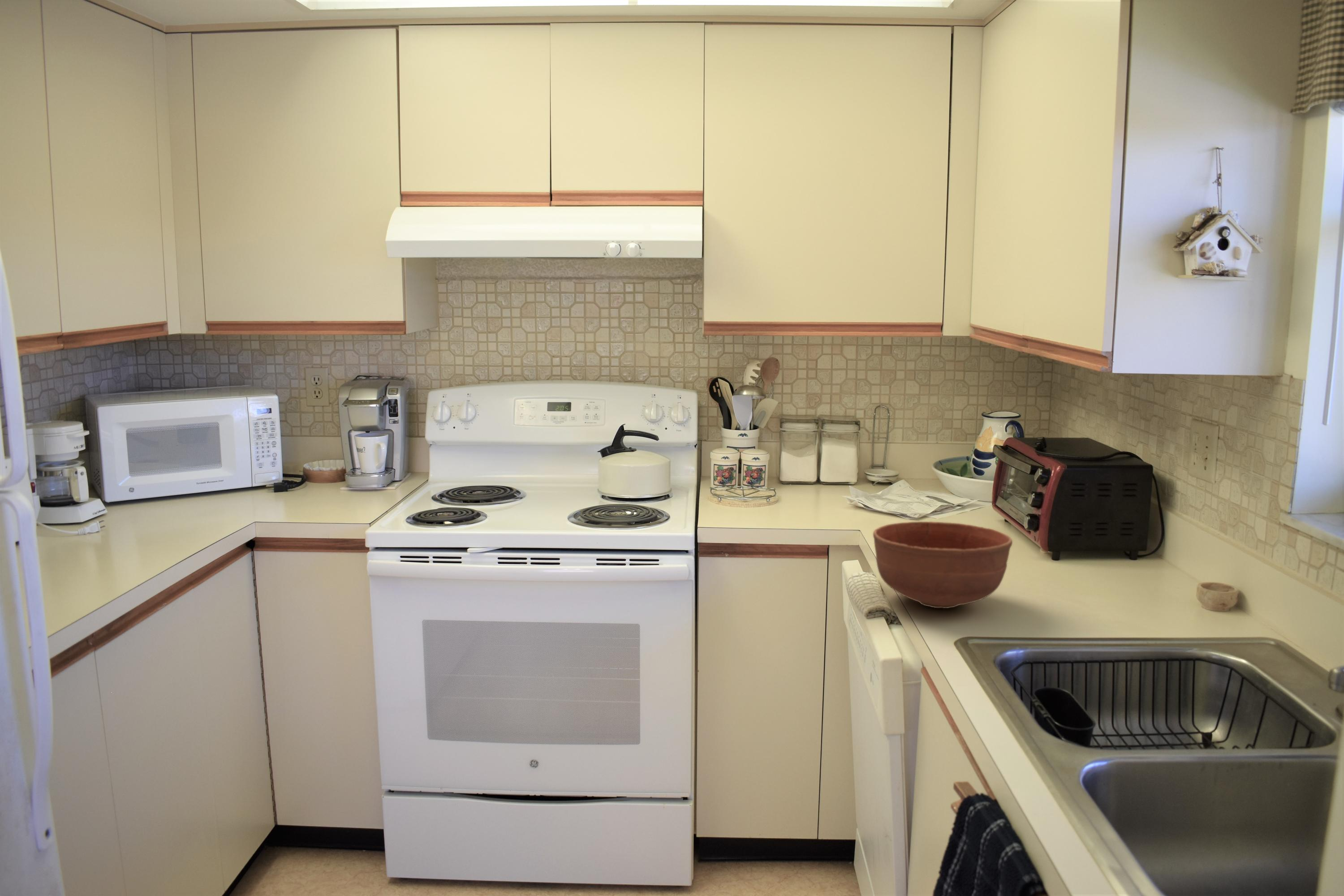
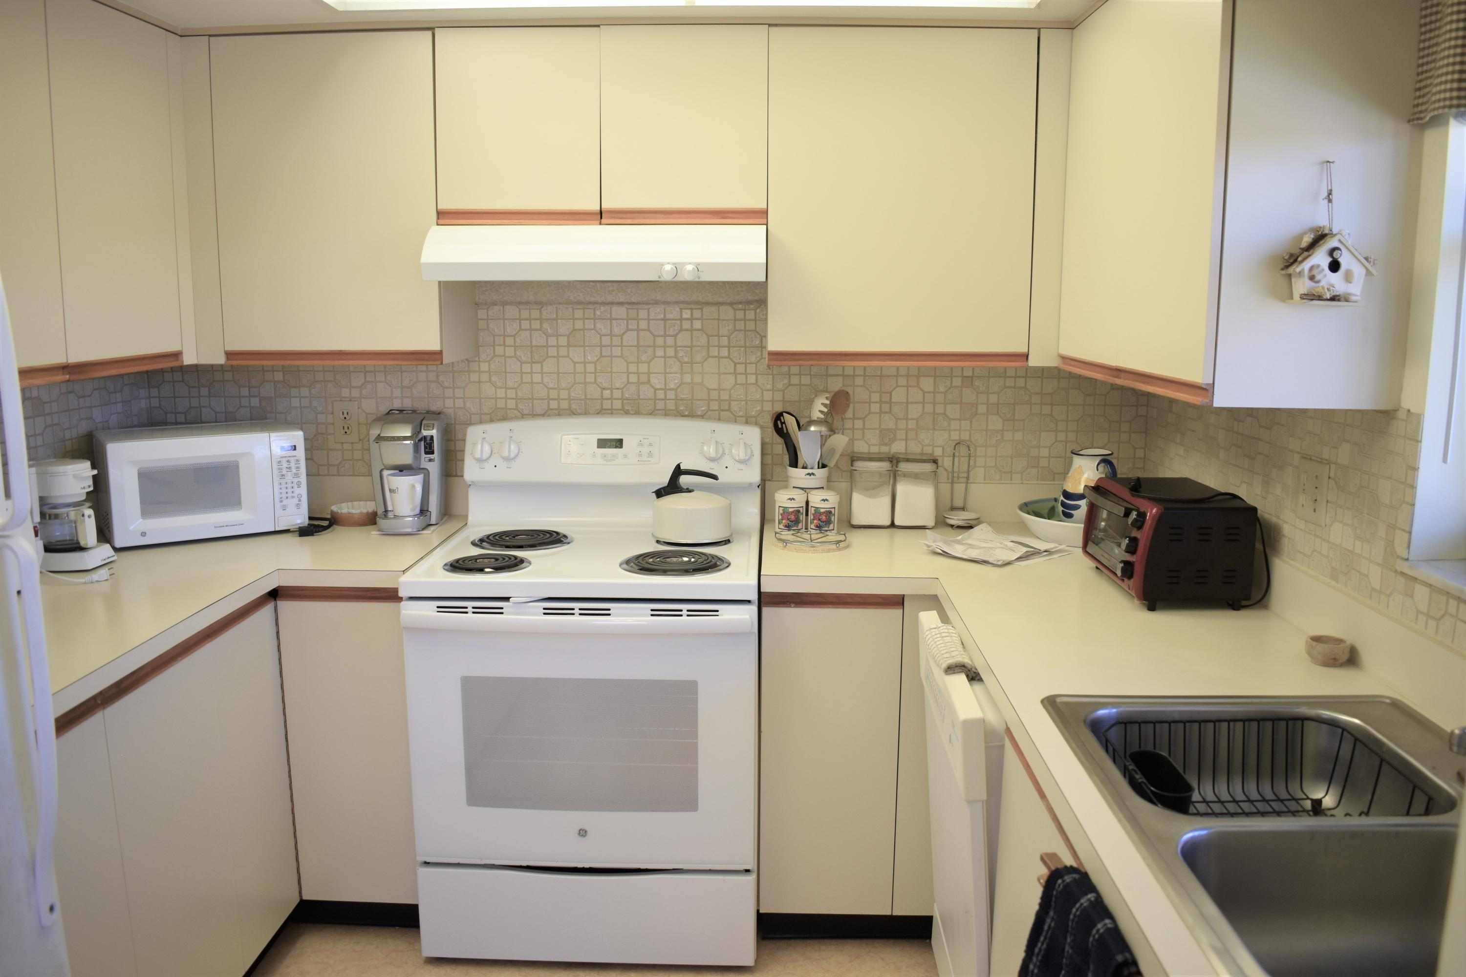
- bowl [873,521,1013,609]
